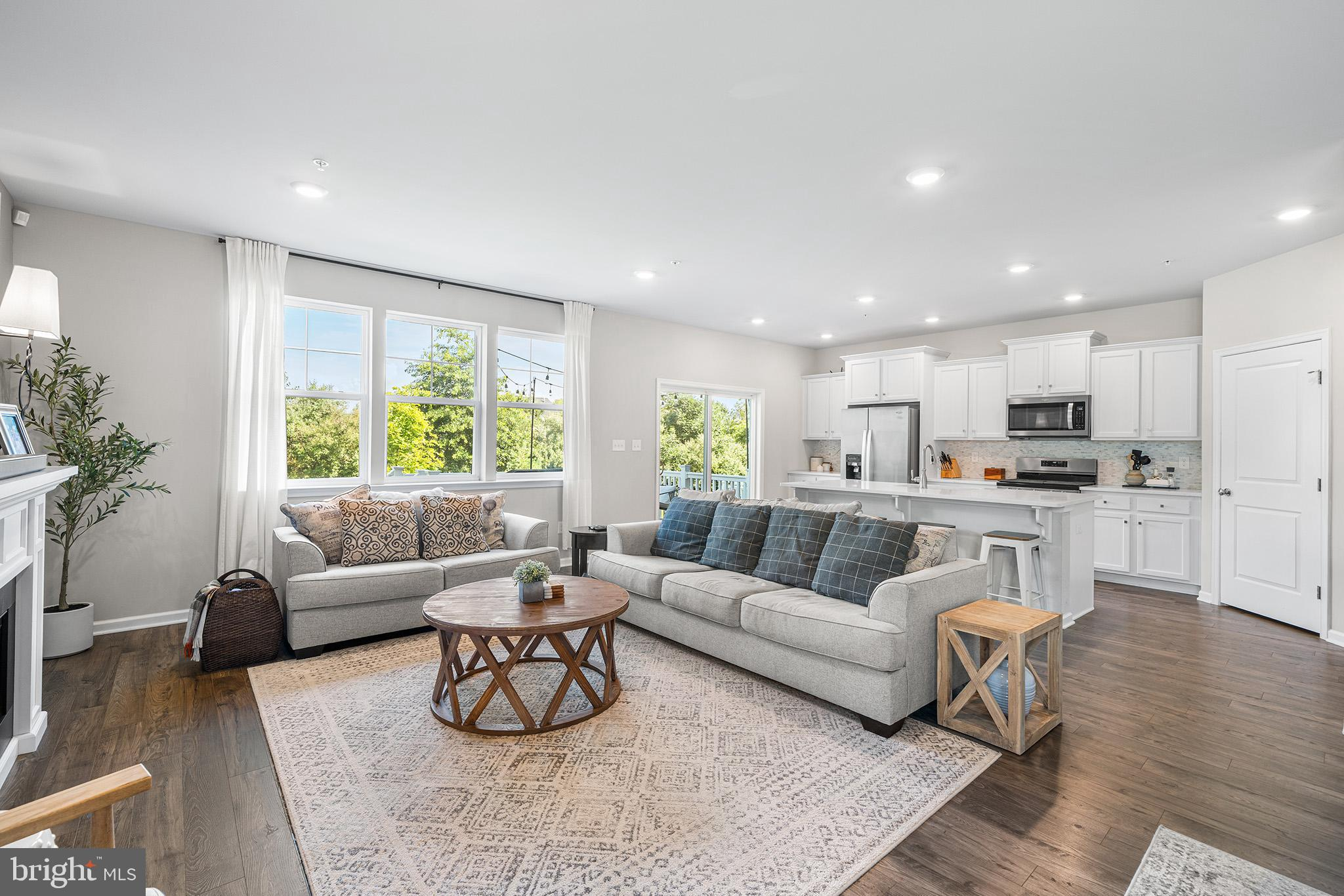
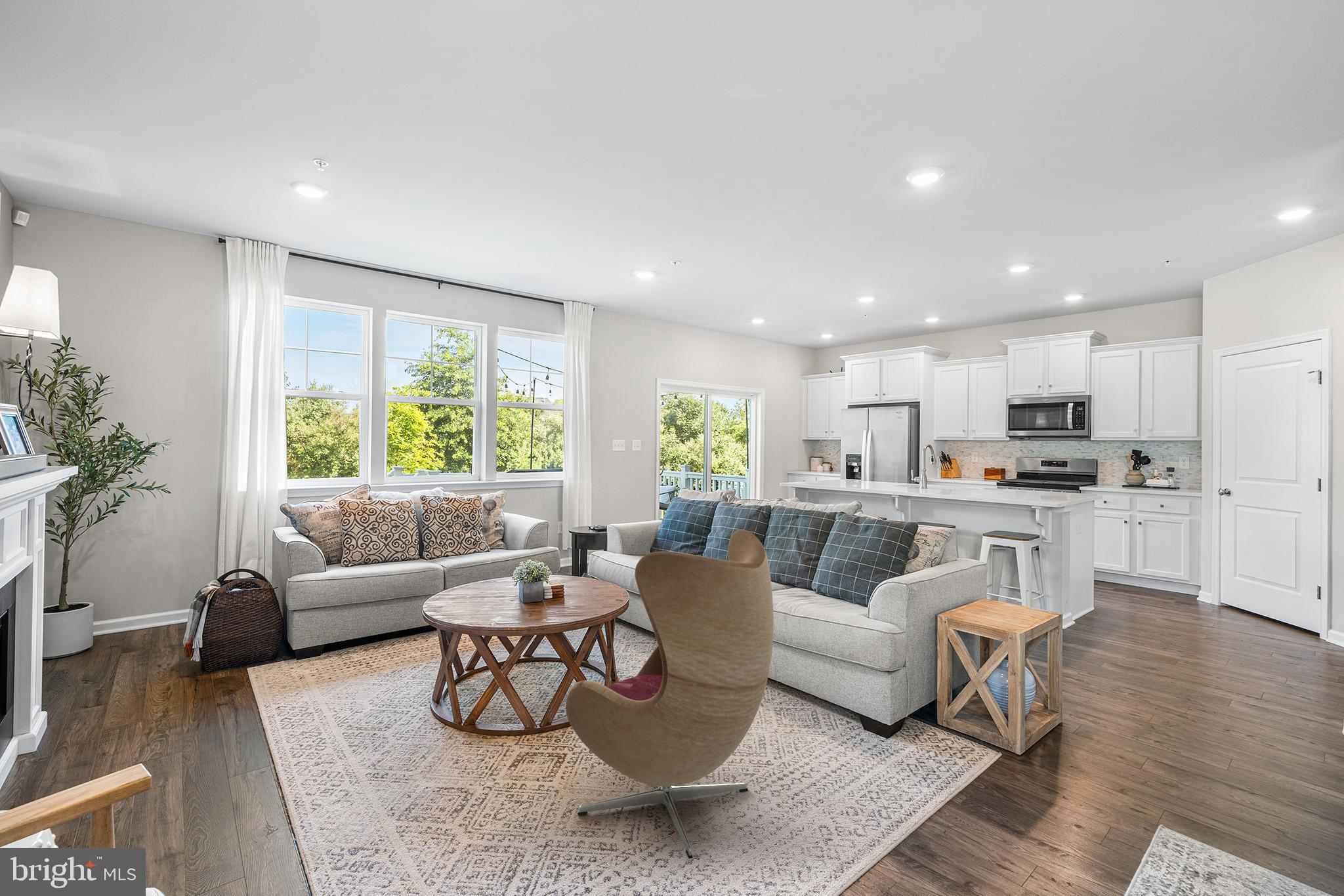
+ armchair [565,529,774,859]
